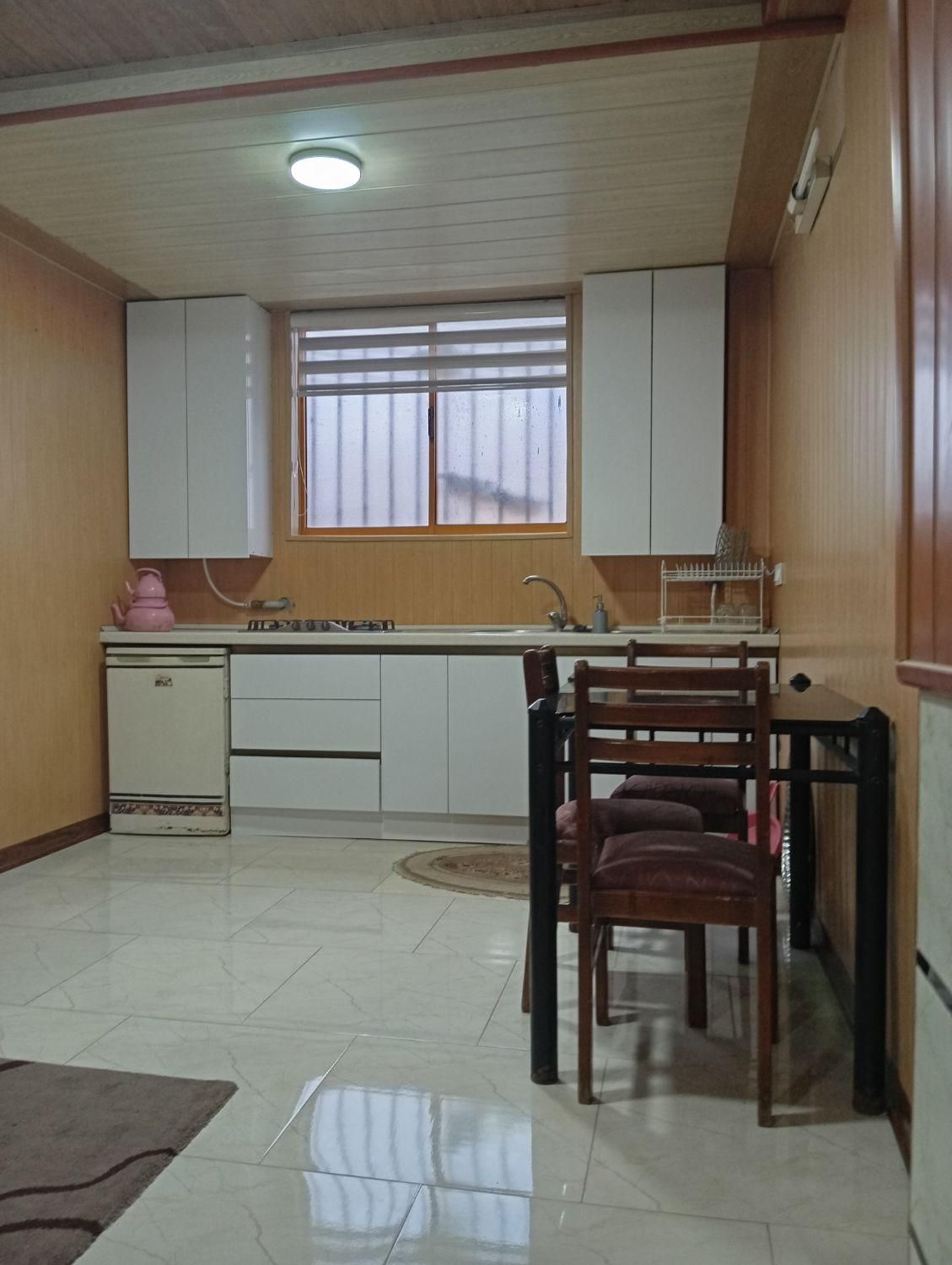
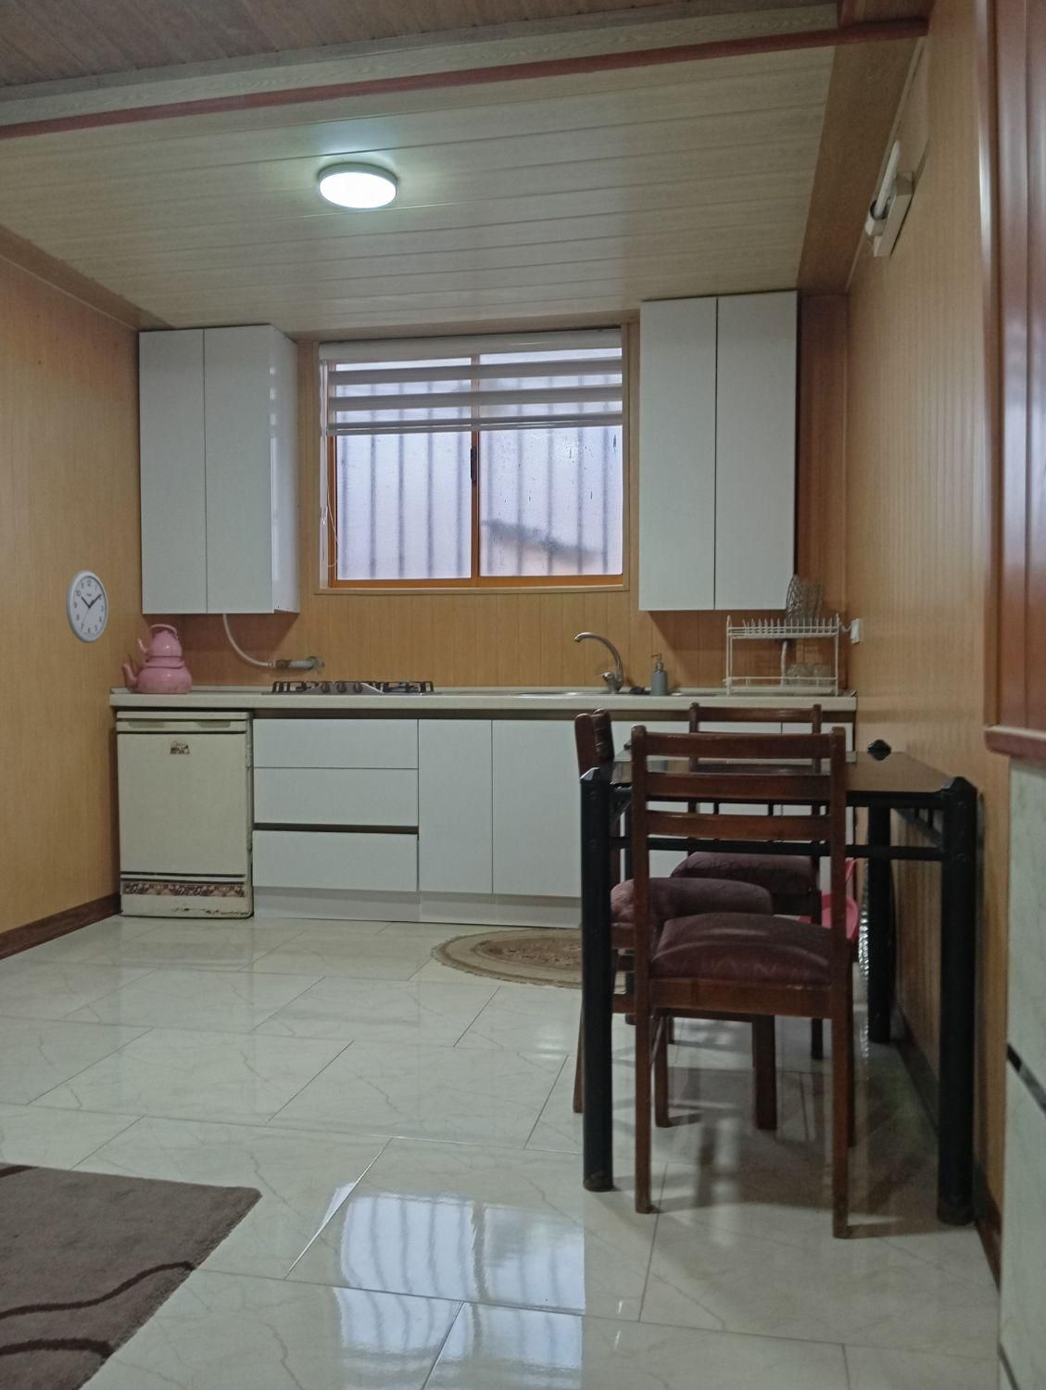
+ wall clock [65,569,110,644]
